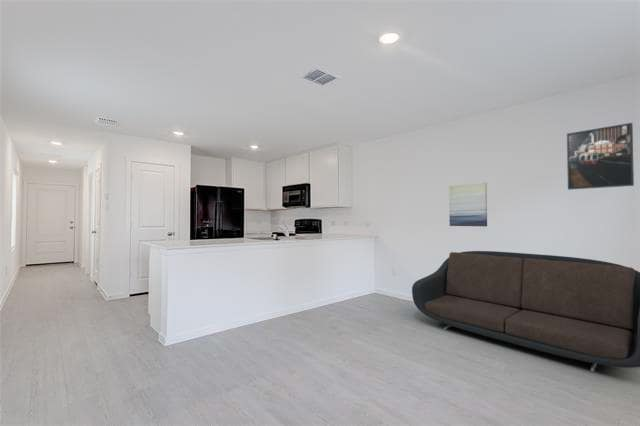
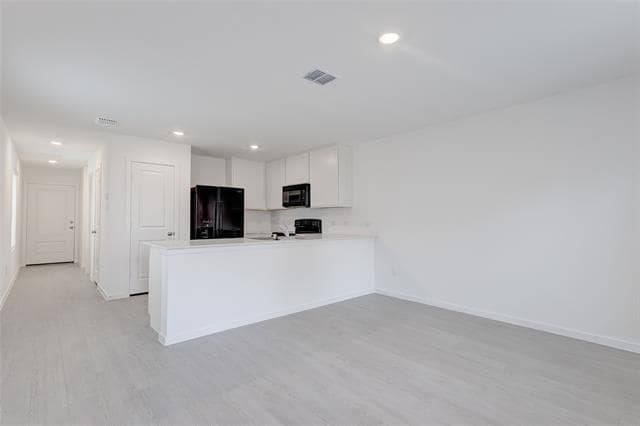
- wall art [448,182,488,227]
- sofa [411,250,640,372]
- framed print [566,122,635,191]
